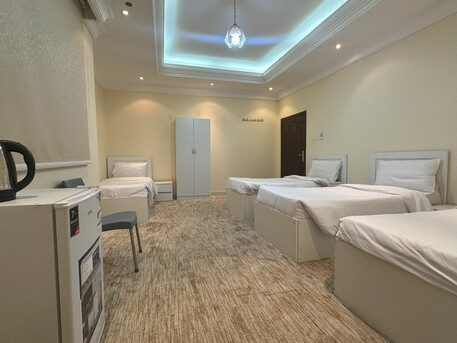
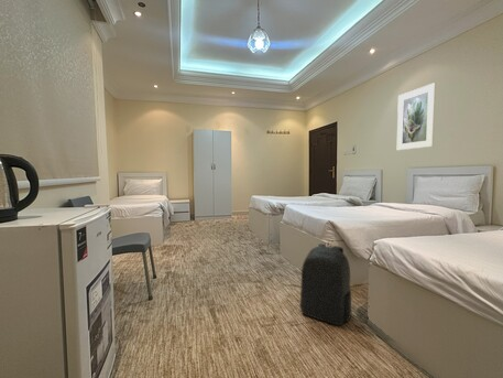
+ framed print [396,82,437,151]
+ backpack [299,242,352,326]
